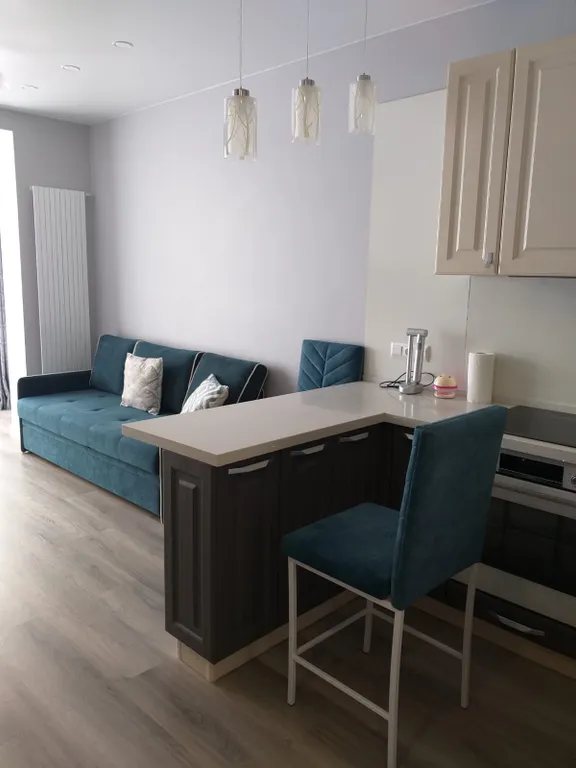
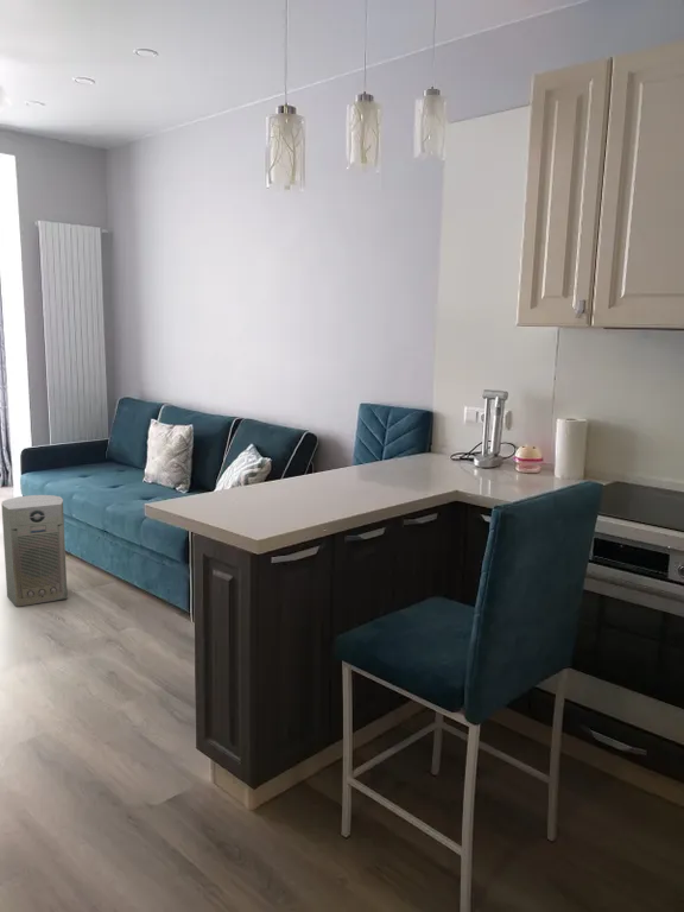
+ fan [0,494,69,608]
